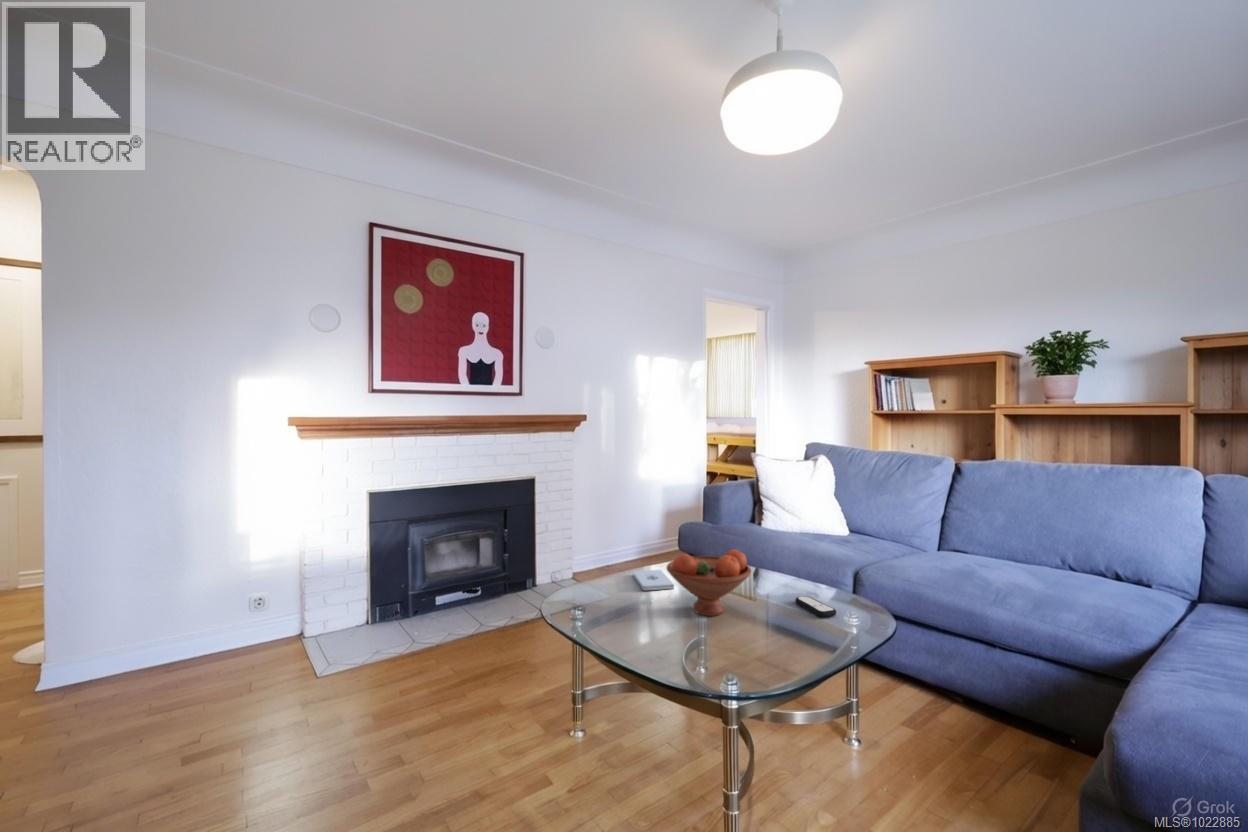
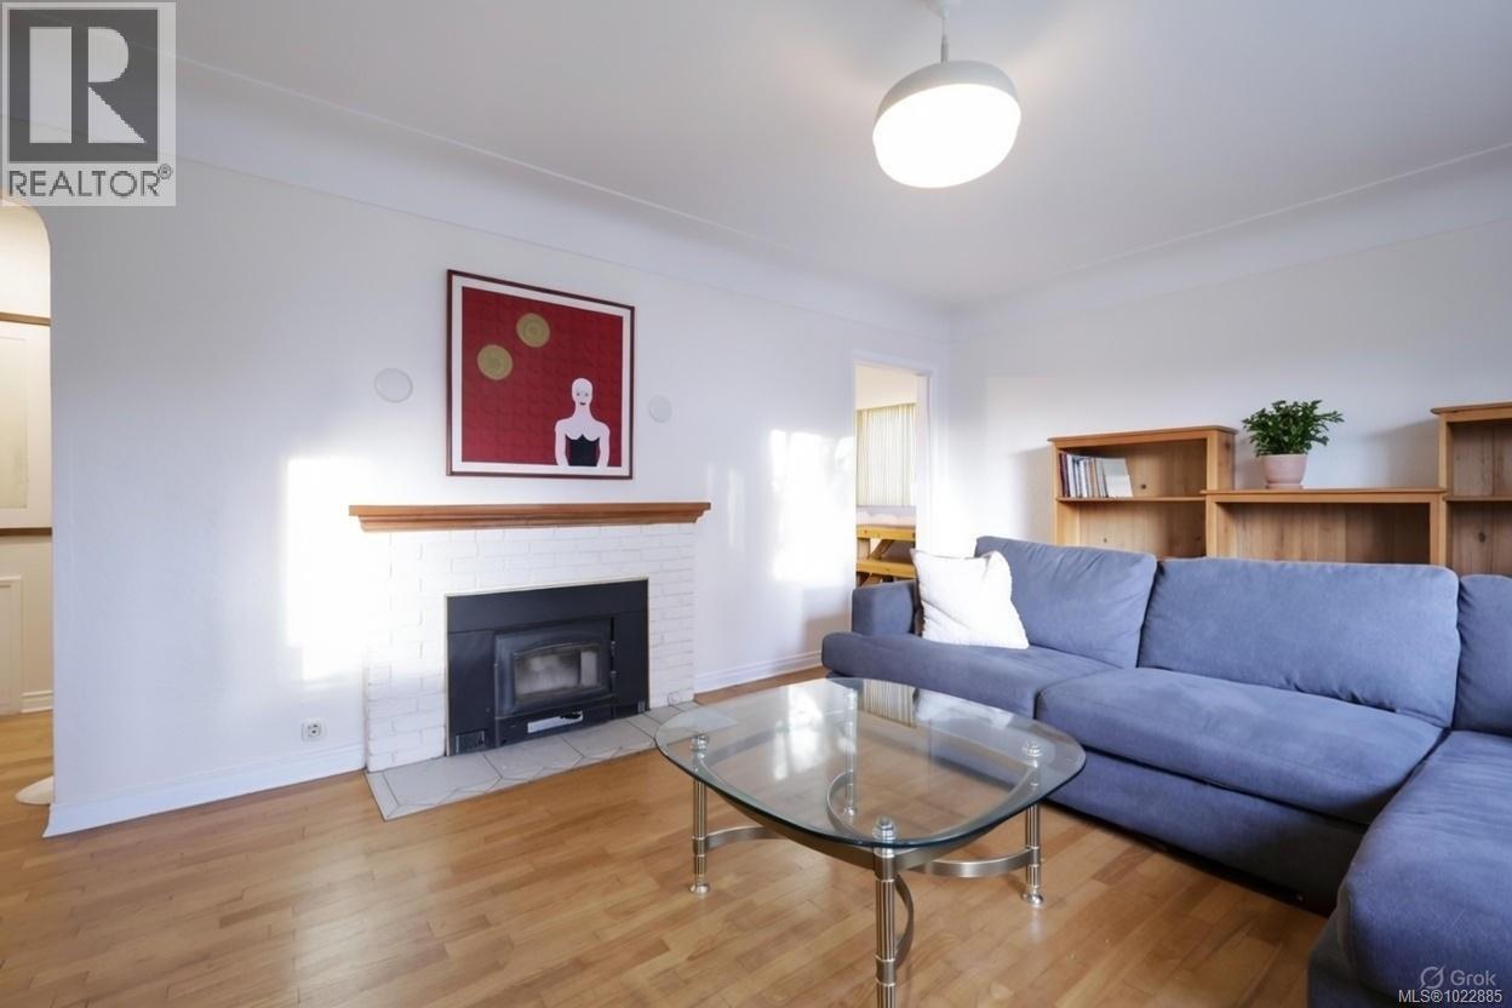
- remote control [794,595,837,618]
- fruit bowl [666,548,752,617]
- notepad [632,569,675,591]
